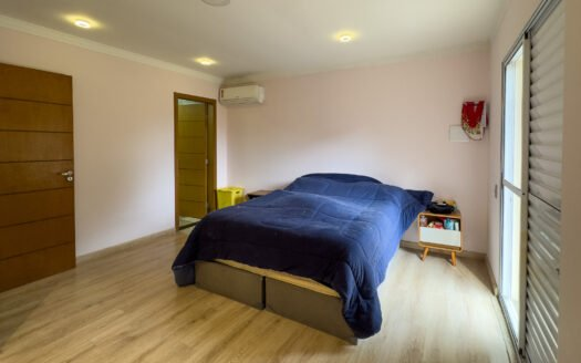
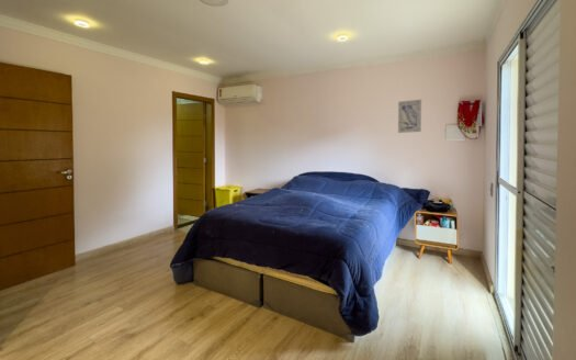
+ wall art [397,99,422,134]
